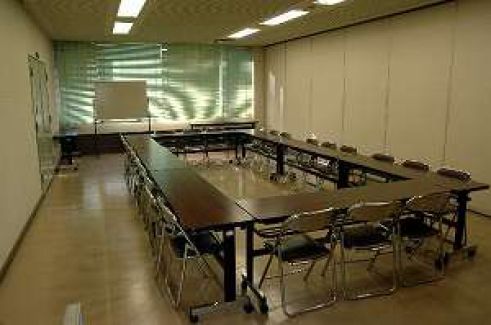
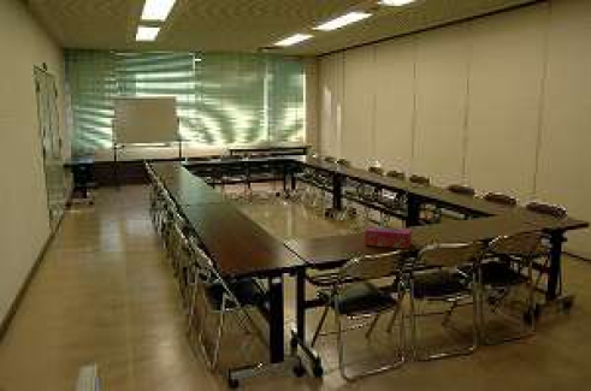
+ tissue box [364,225,413,250]
